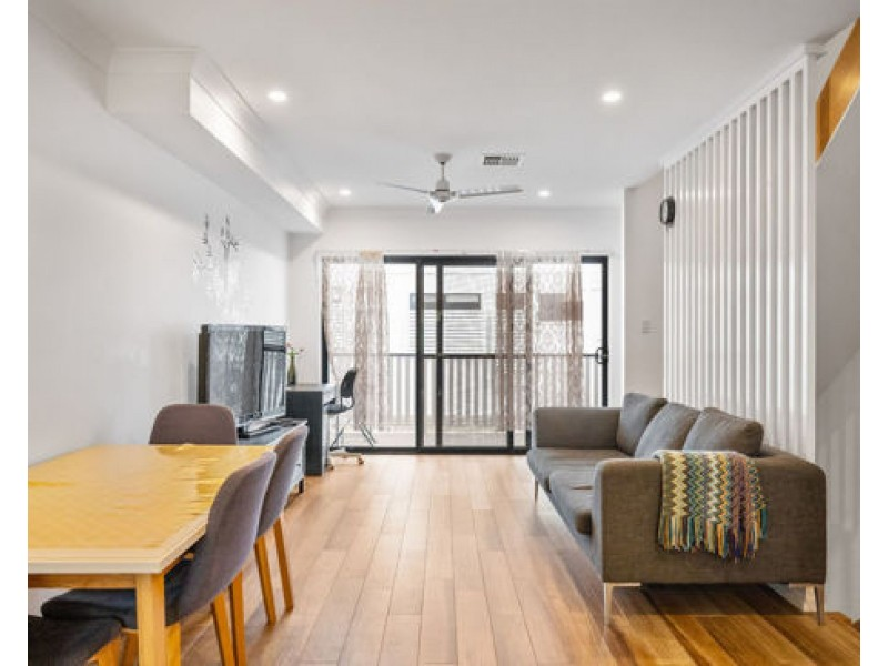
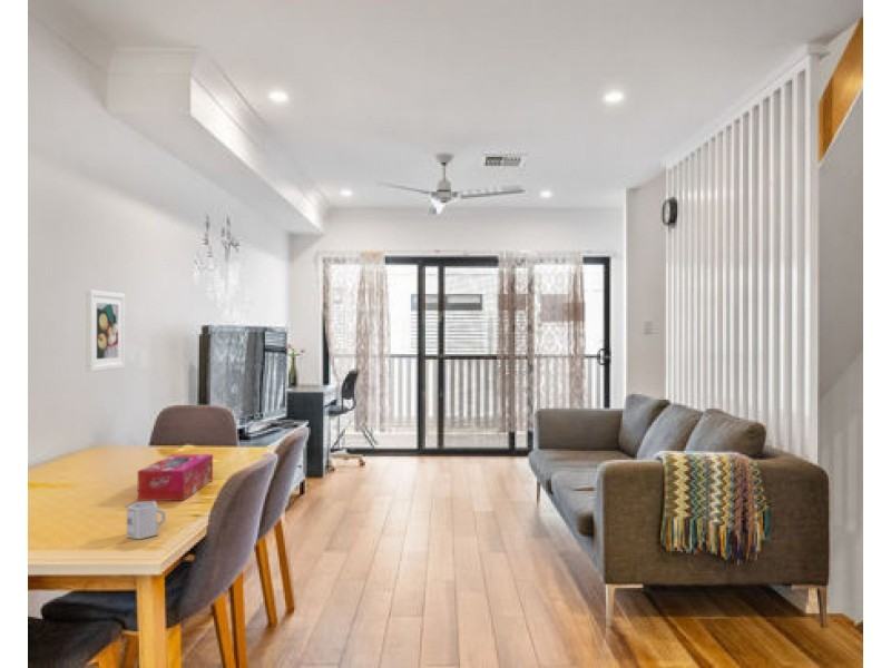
+ cup [126,501,167,540]
+ tissue box [137,453,214,502]
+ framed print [85,288,126,373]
